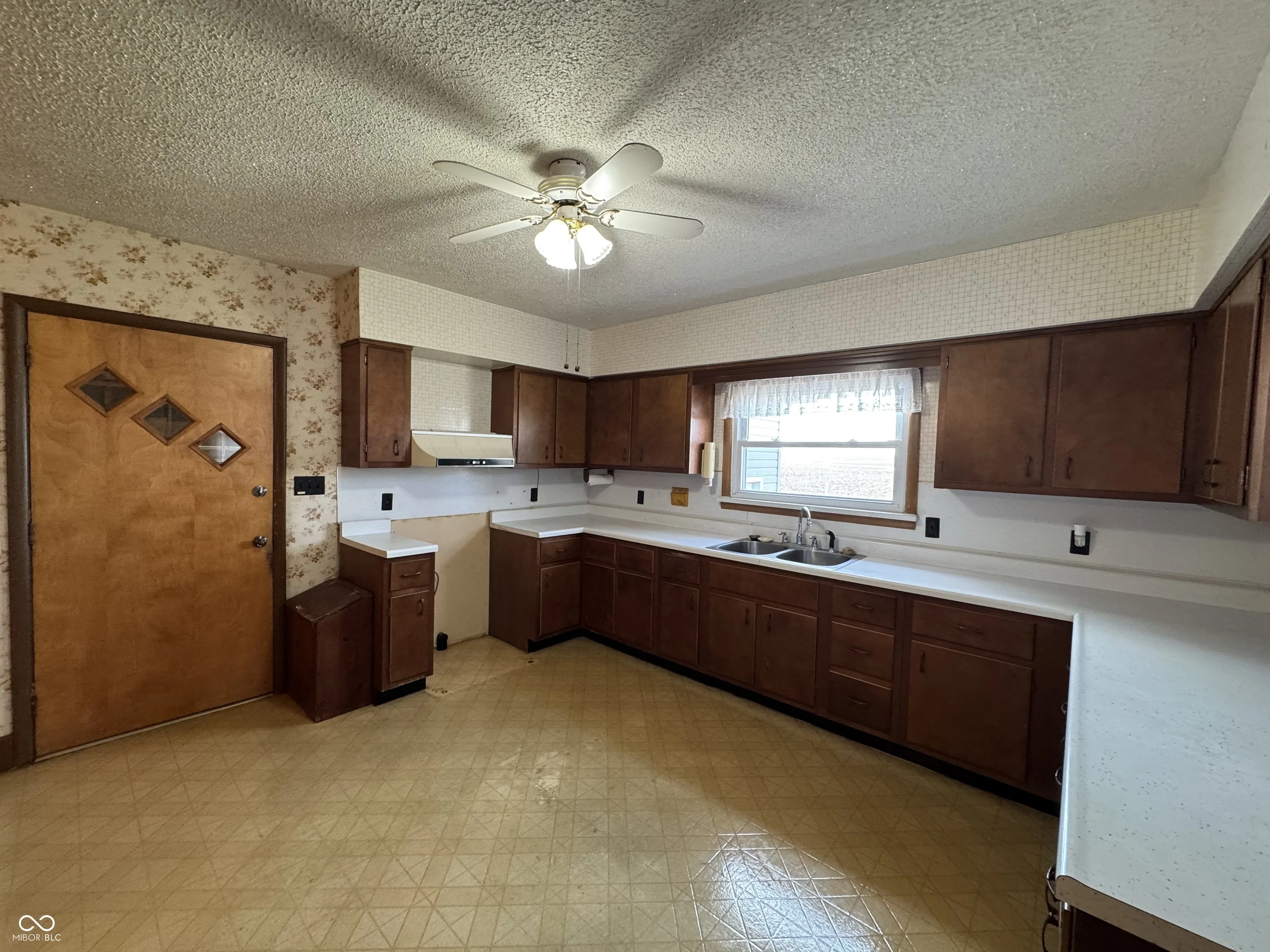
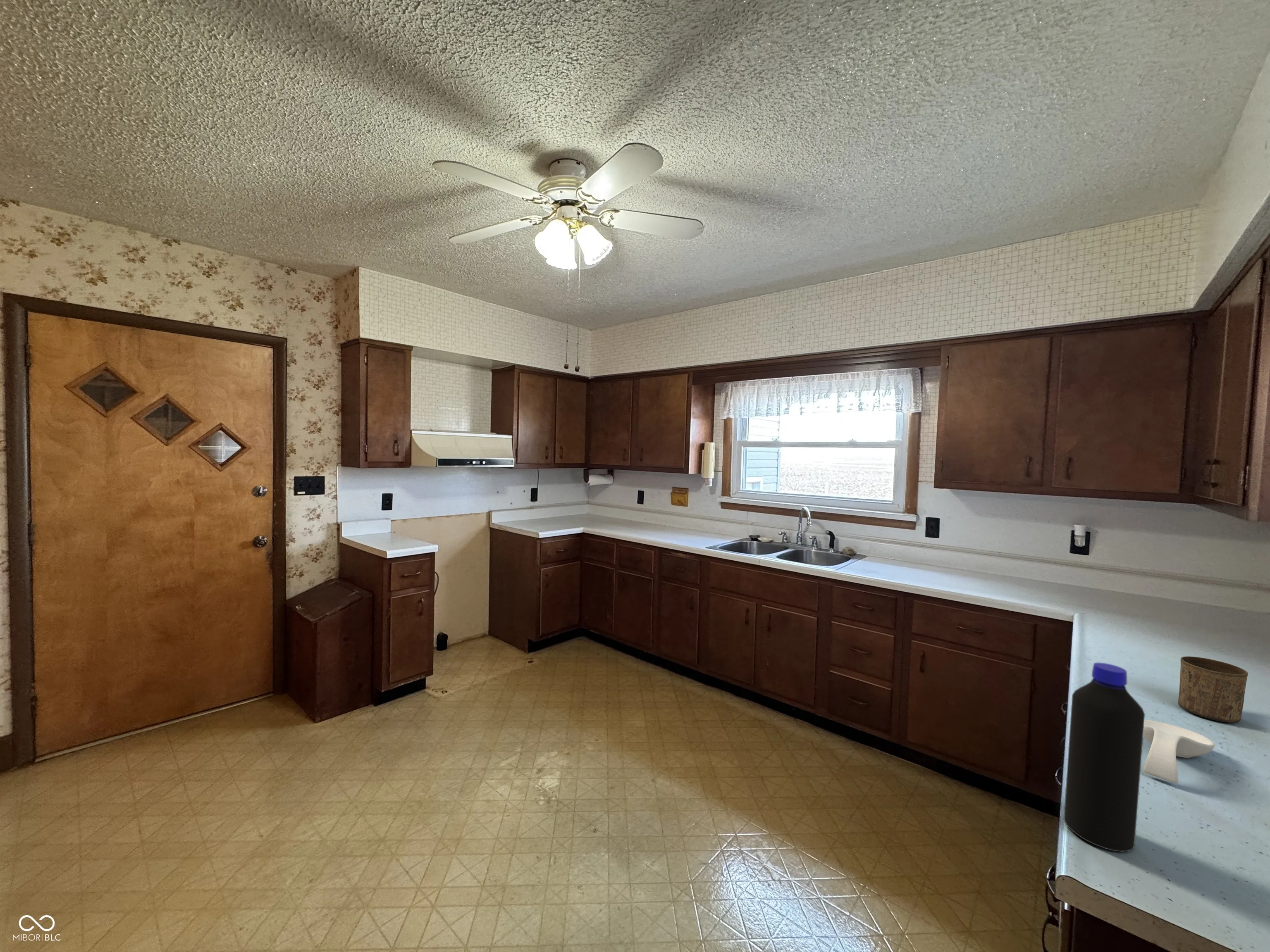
+ bottle [1063,662,1145,852]
+ cup [1178,656,1248,723]
+ spoon rest [1143,719,1215,784]
